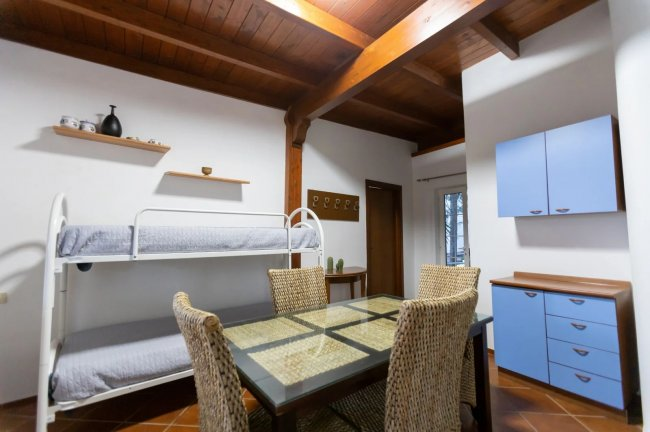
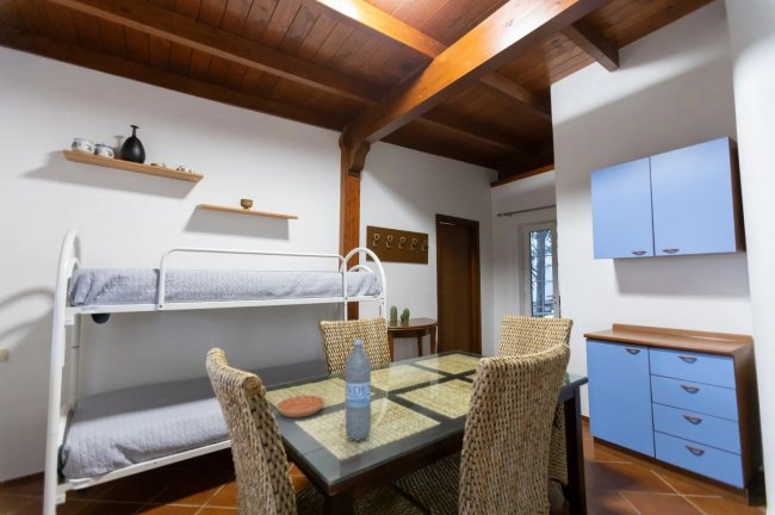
+ water bottle [343,339,372,442]
+ saucer [275,395,326,418]
